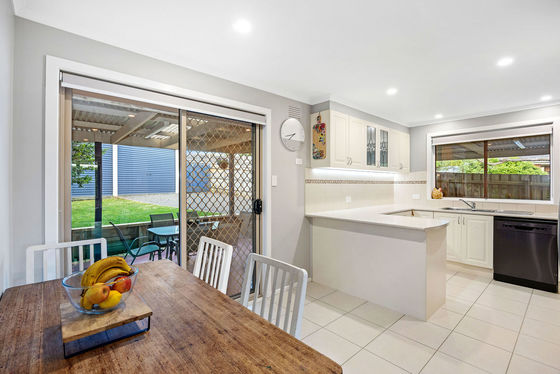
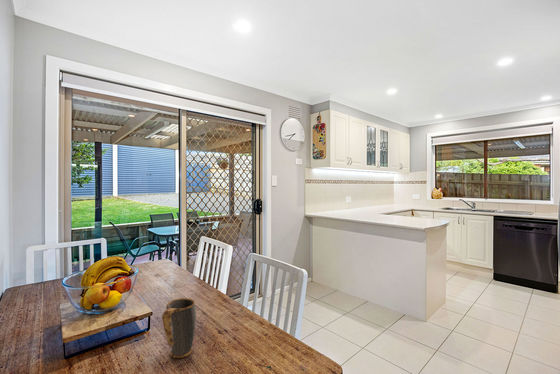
+ mug [161,297,197,359]
